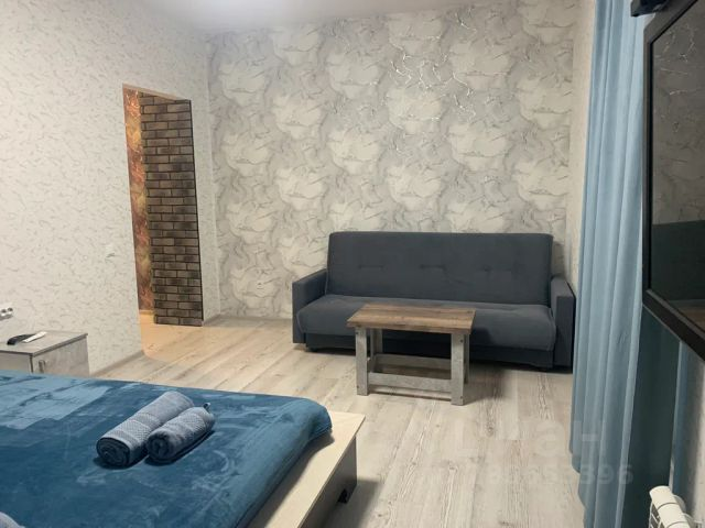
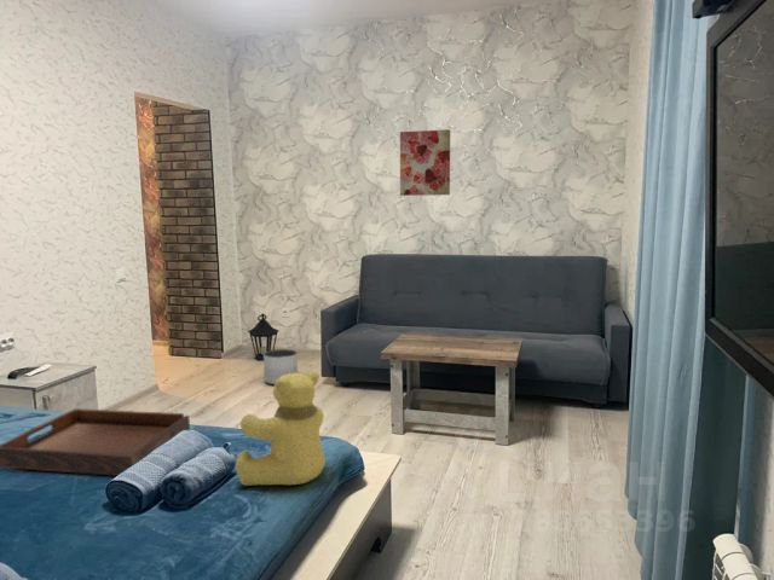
+ teddy bear [235,369,327,487]
+ planter [262,348,299,385]
+ lantern [247,313,281,361]
+ serving tray [0,407,191,477]
+ wall art [399,128,451,197]
